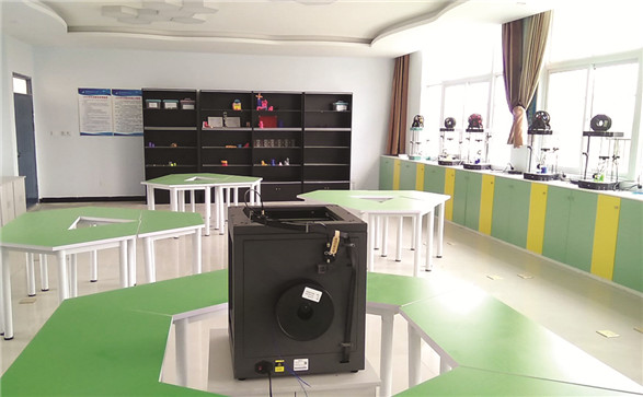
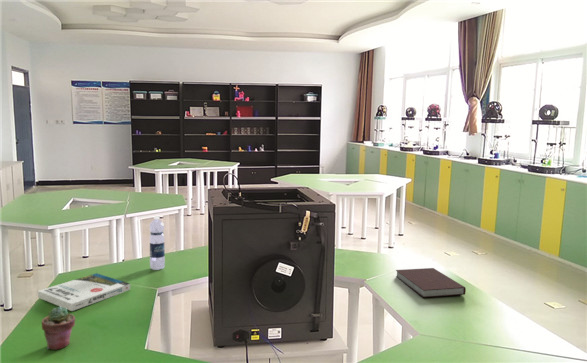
+ water bottle [148,215,166,271]
+ notebook [395,267,467,298]
+ book [37,272,131,312]
+ potted succulent [41,306,76,351]
